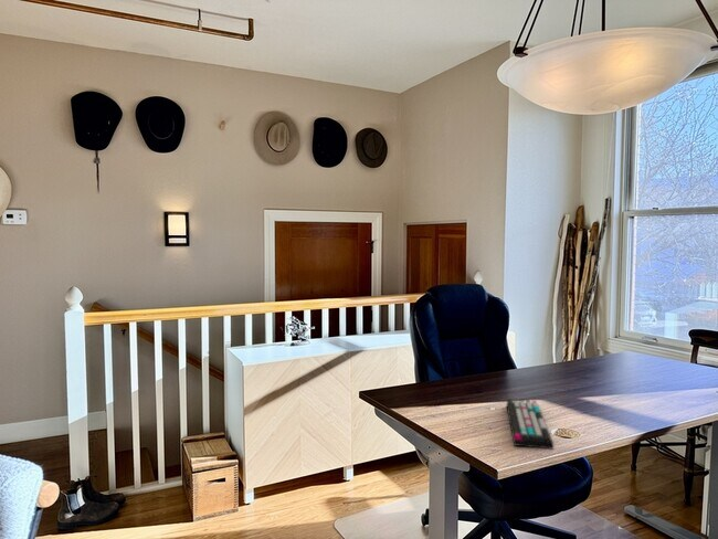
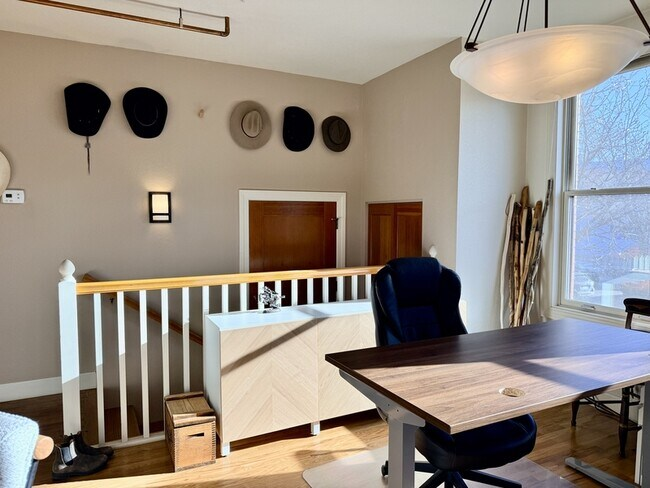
- keyboard [484,398,555,451]
